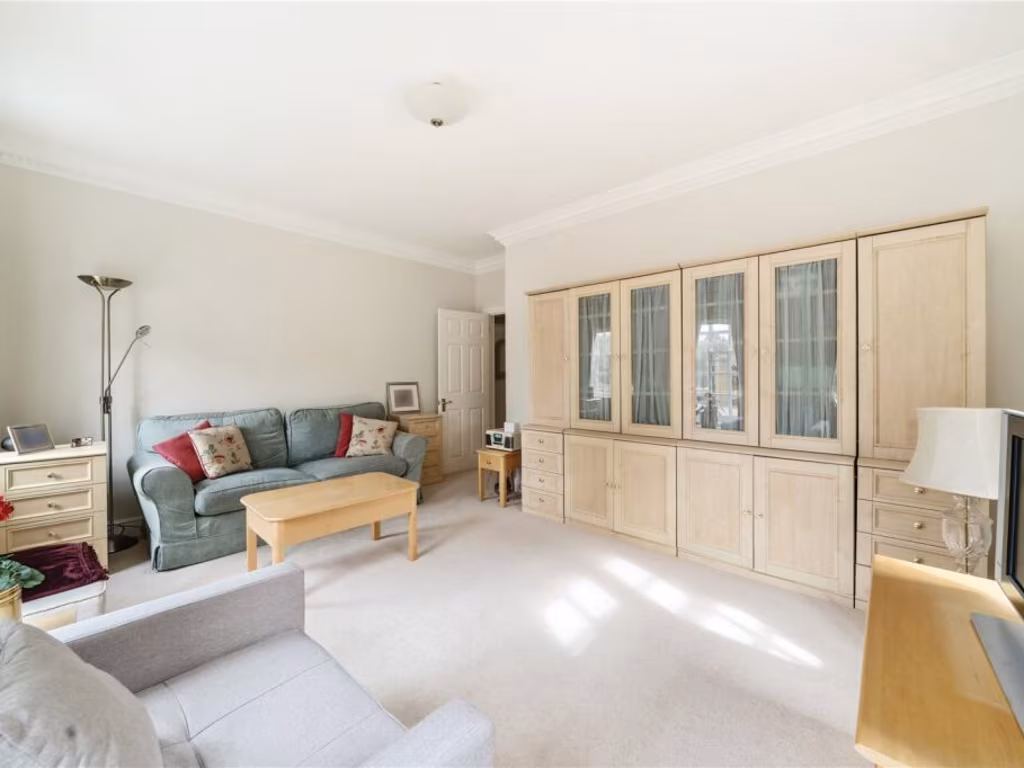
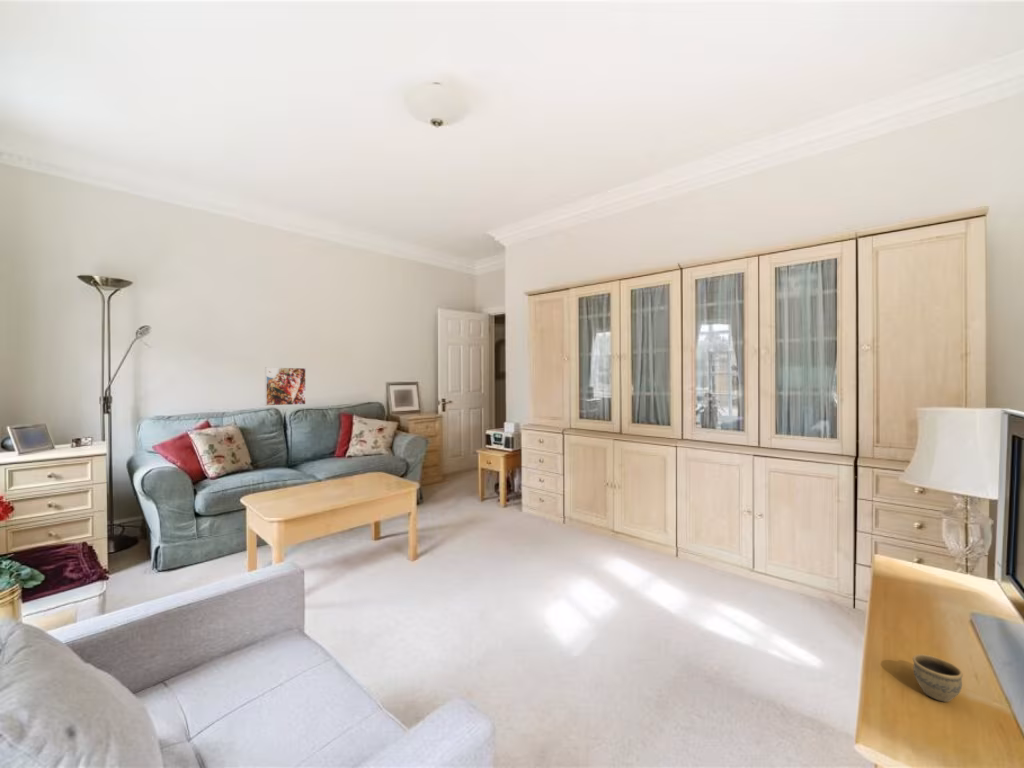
+ cup [912,653,964,703]
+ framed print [264,366,307,407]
